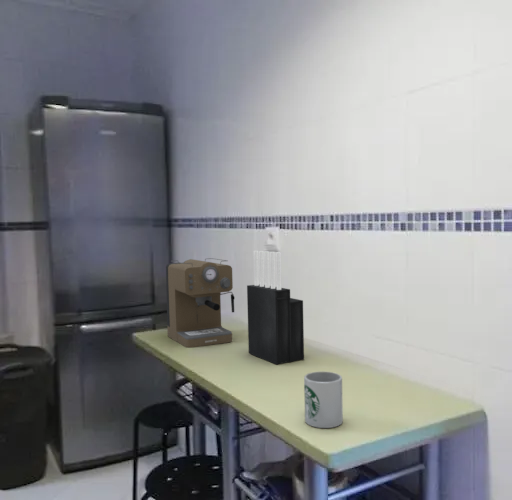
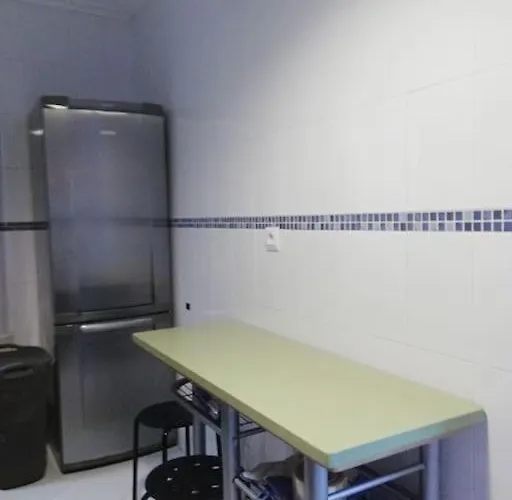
- coffee maker [165,257,235,348]
- knife block [246,250,305,366]
- mug [303,371,344,429]
